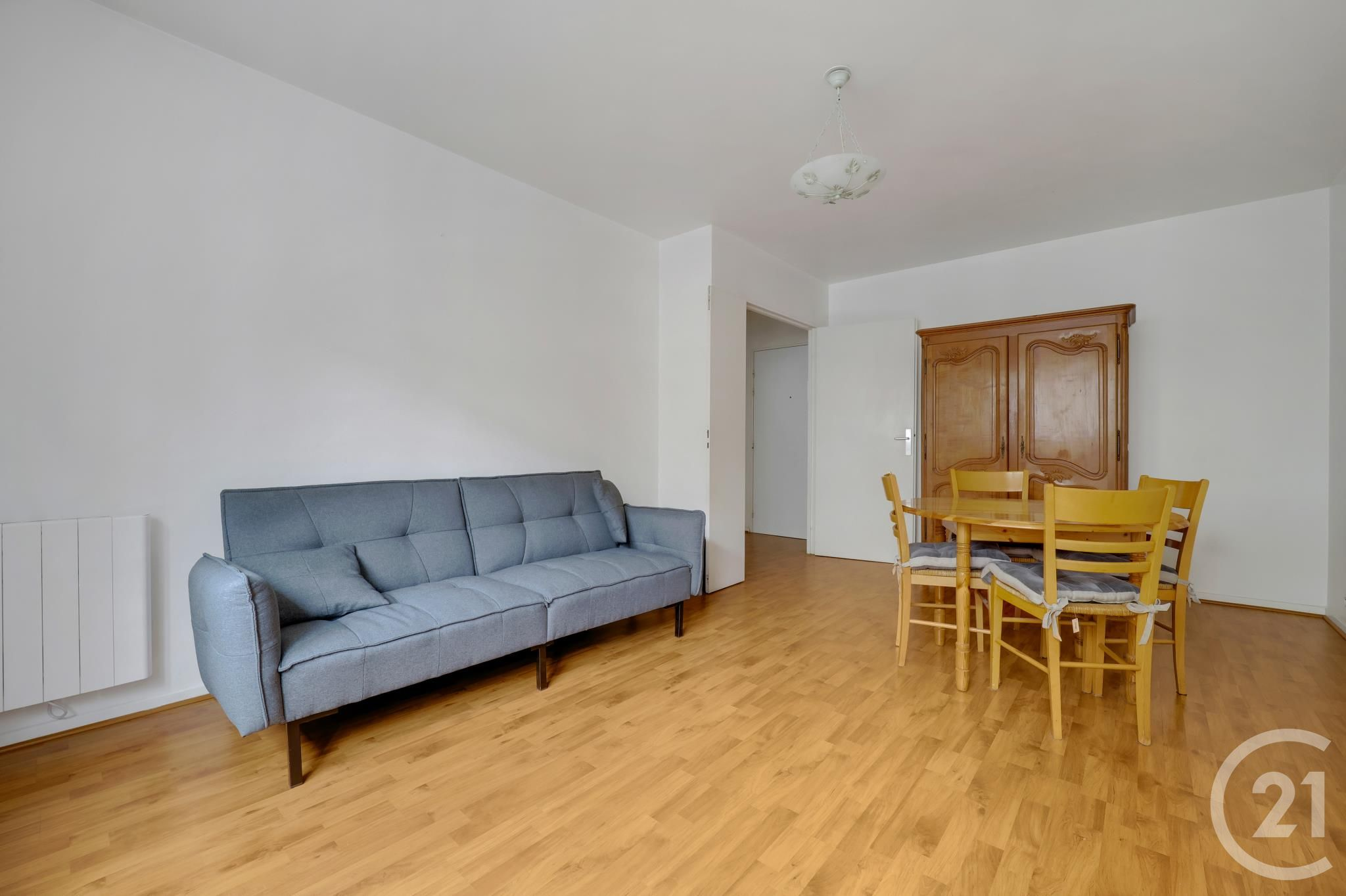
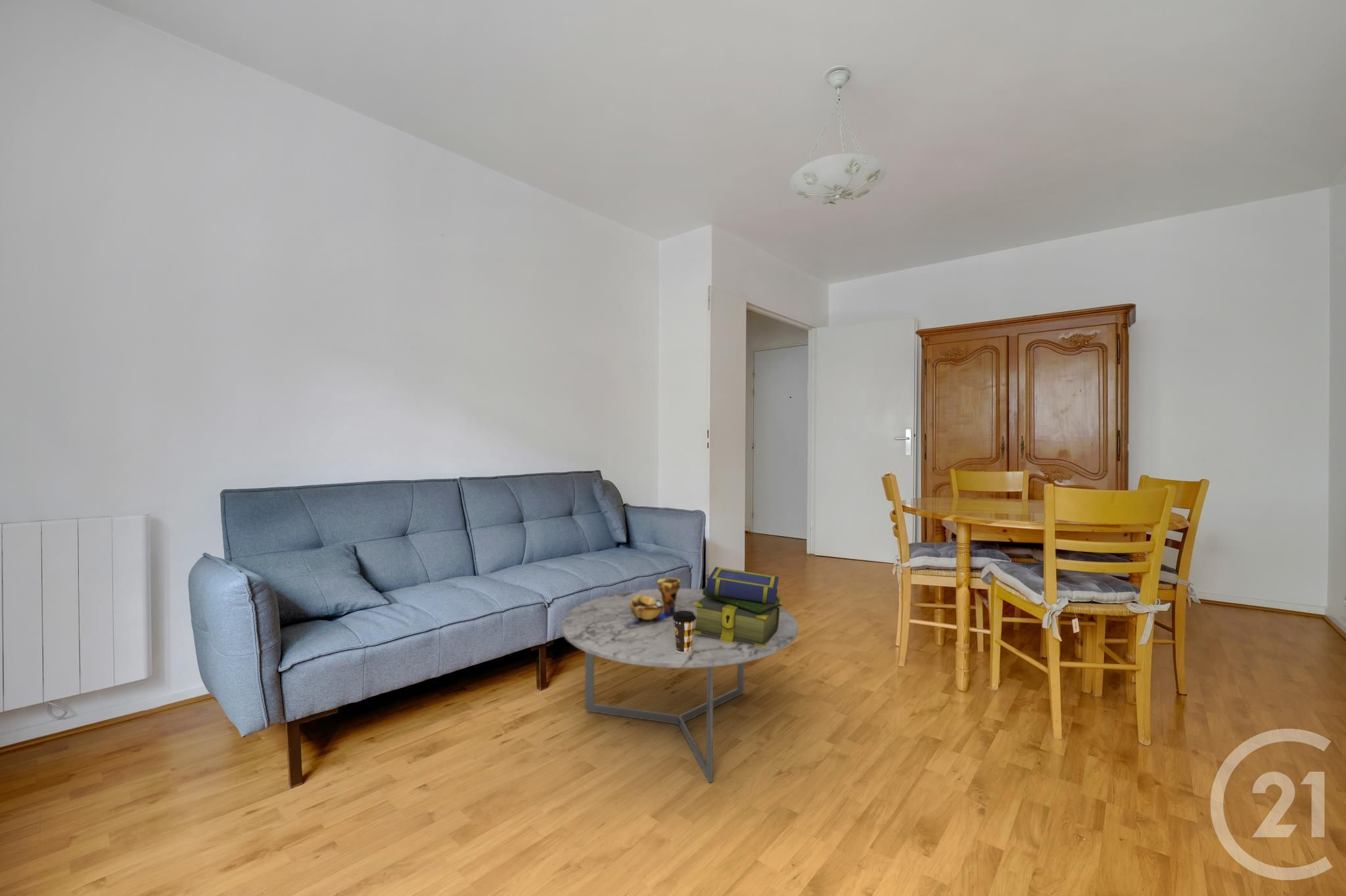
+ decorative bowl [630,577,681,623]
+ coffee cup [672,610,696,653]
+ coffee table [561,588,799,783]
+ stack of books [693,566,784,648]
